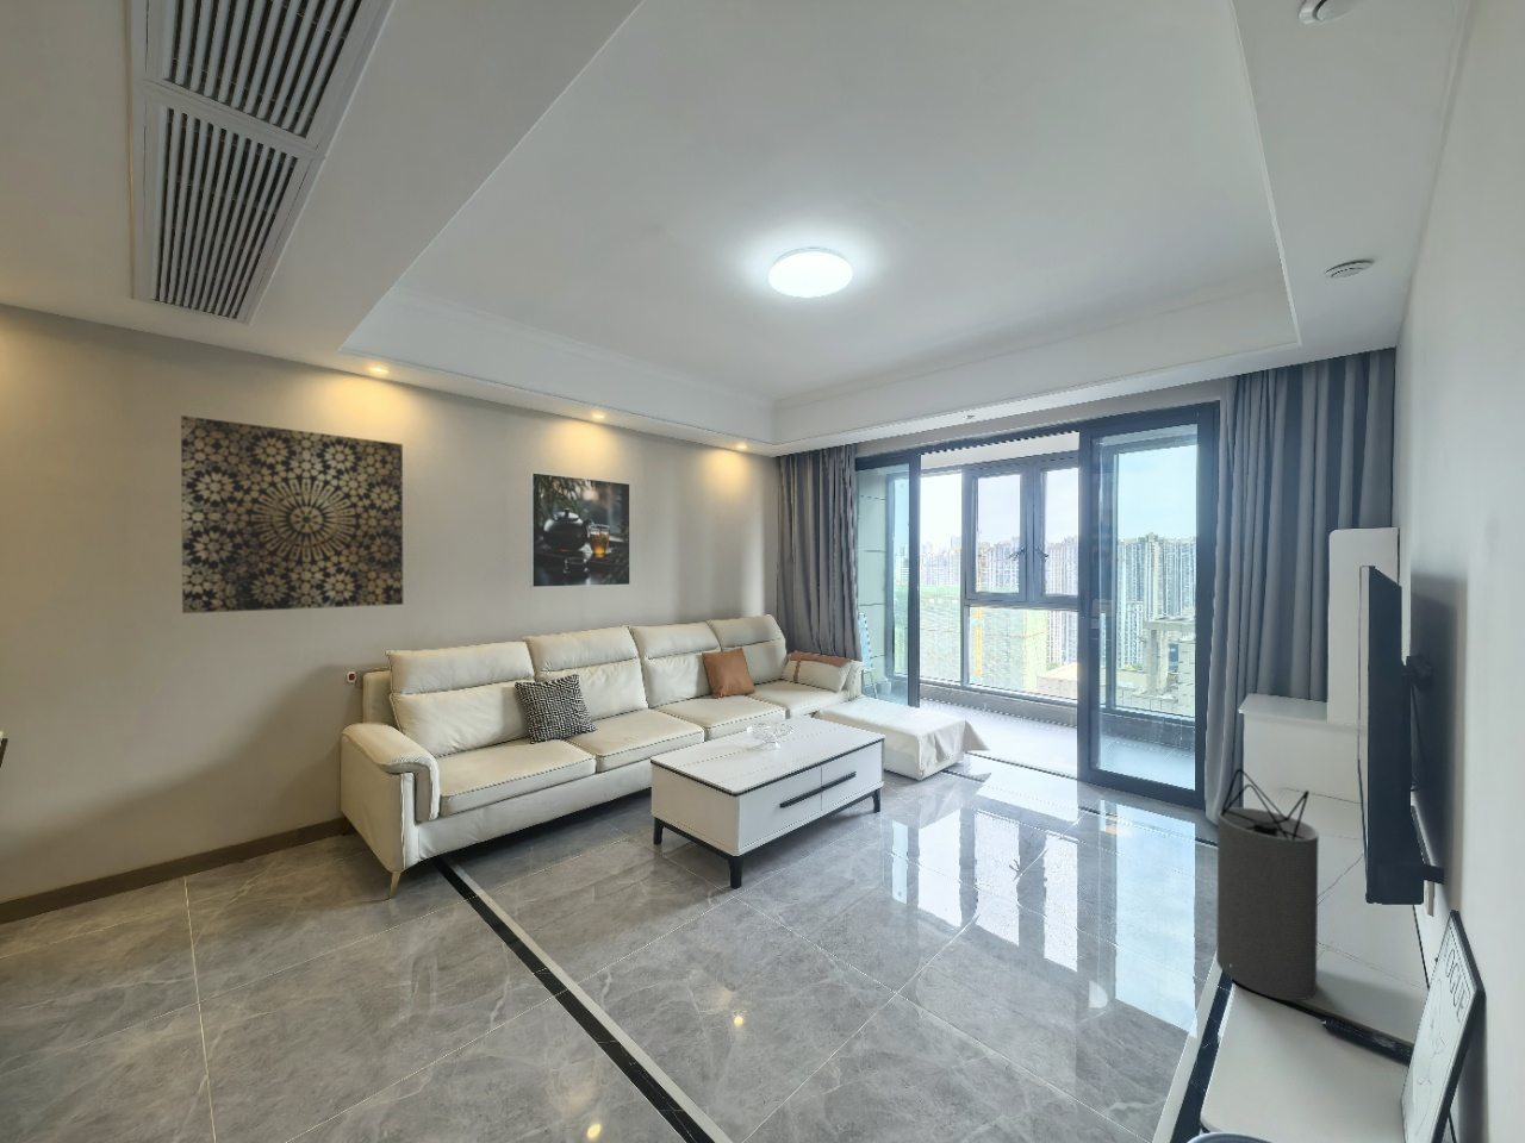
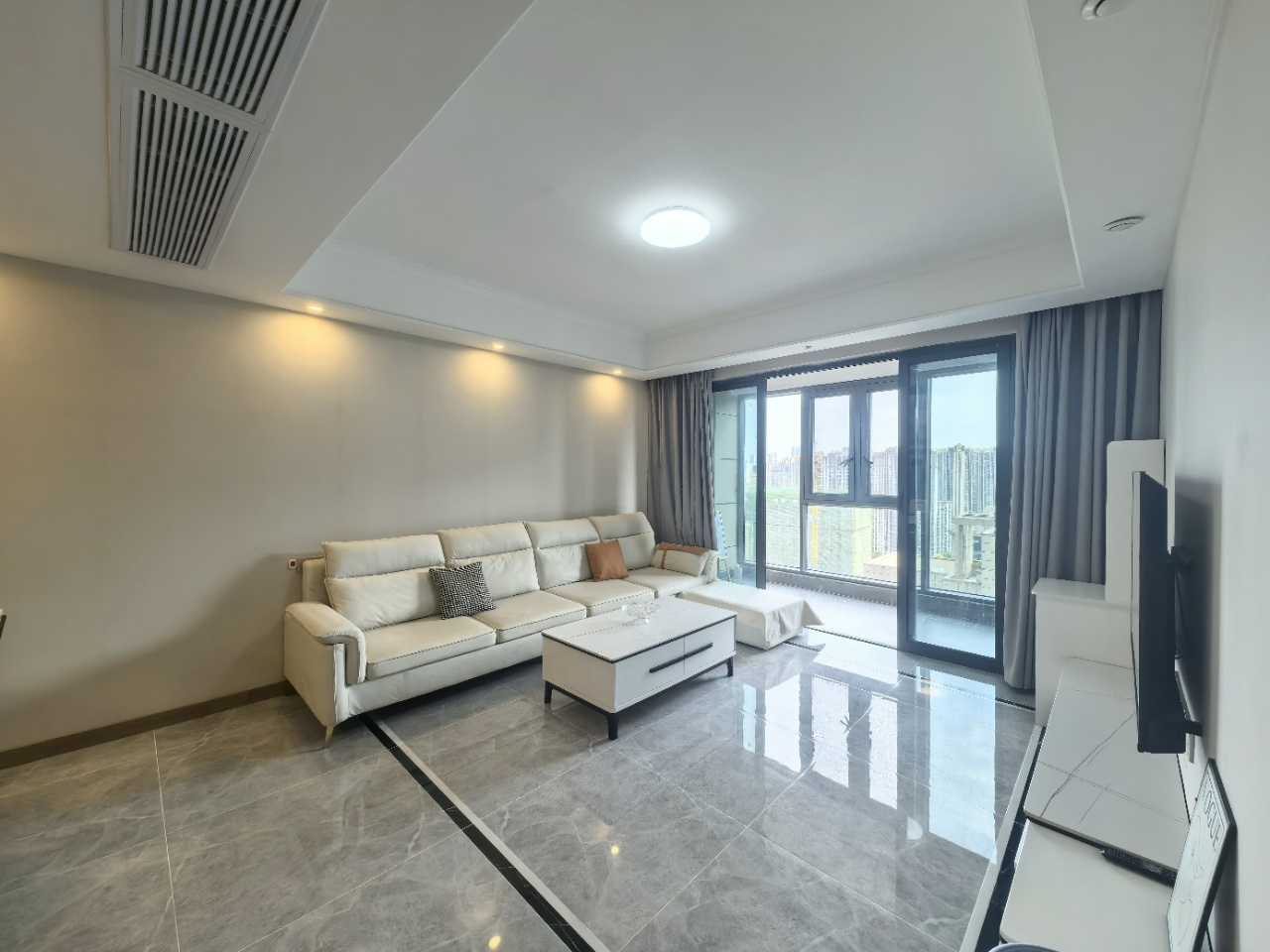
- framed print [530,472,632,588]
- wall art [180,414,403,615]
- speaker [1215,768,1320,1003]
